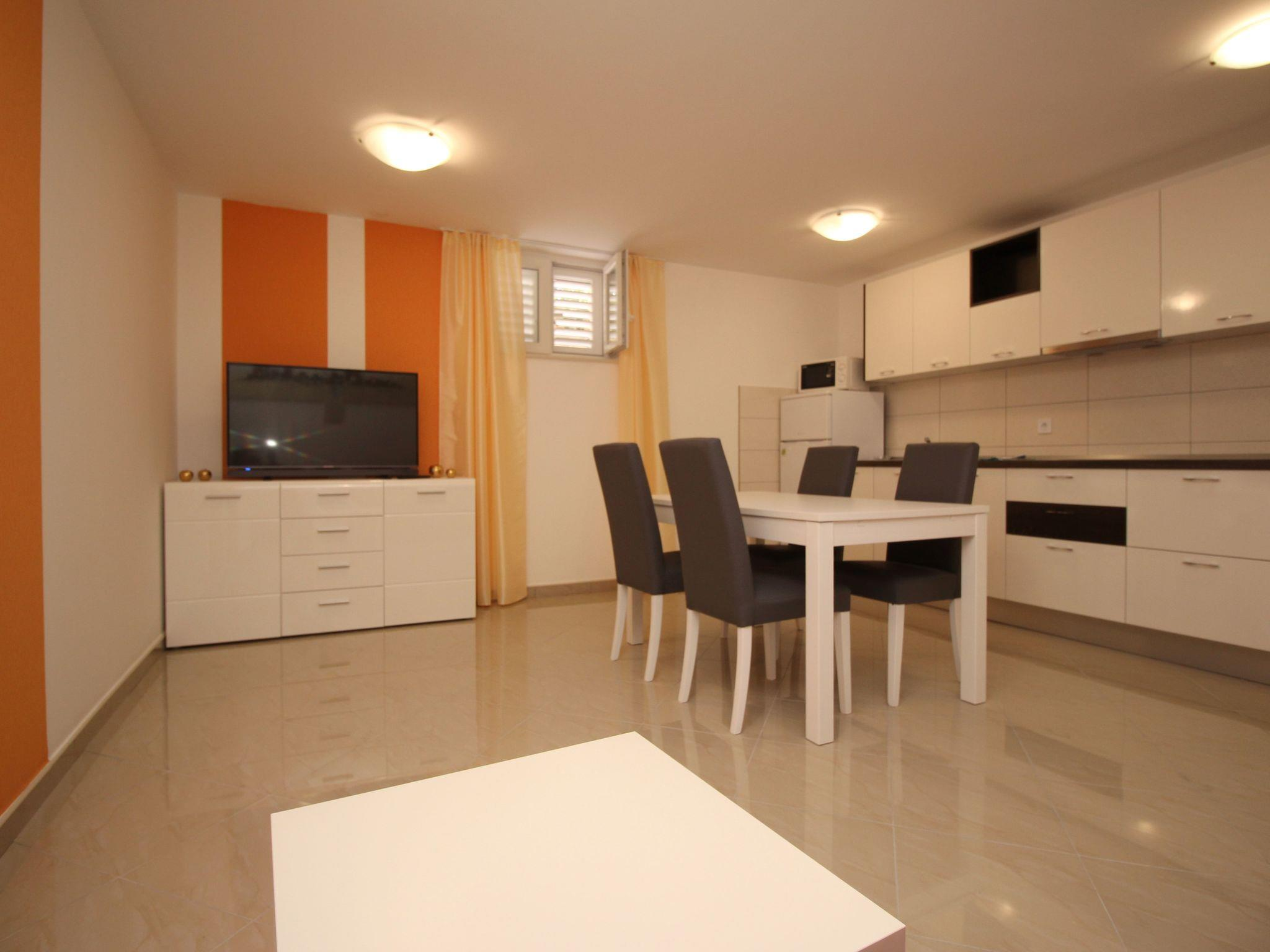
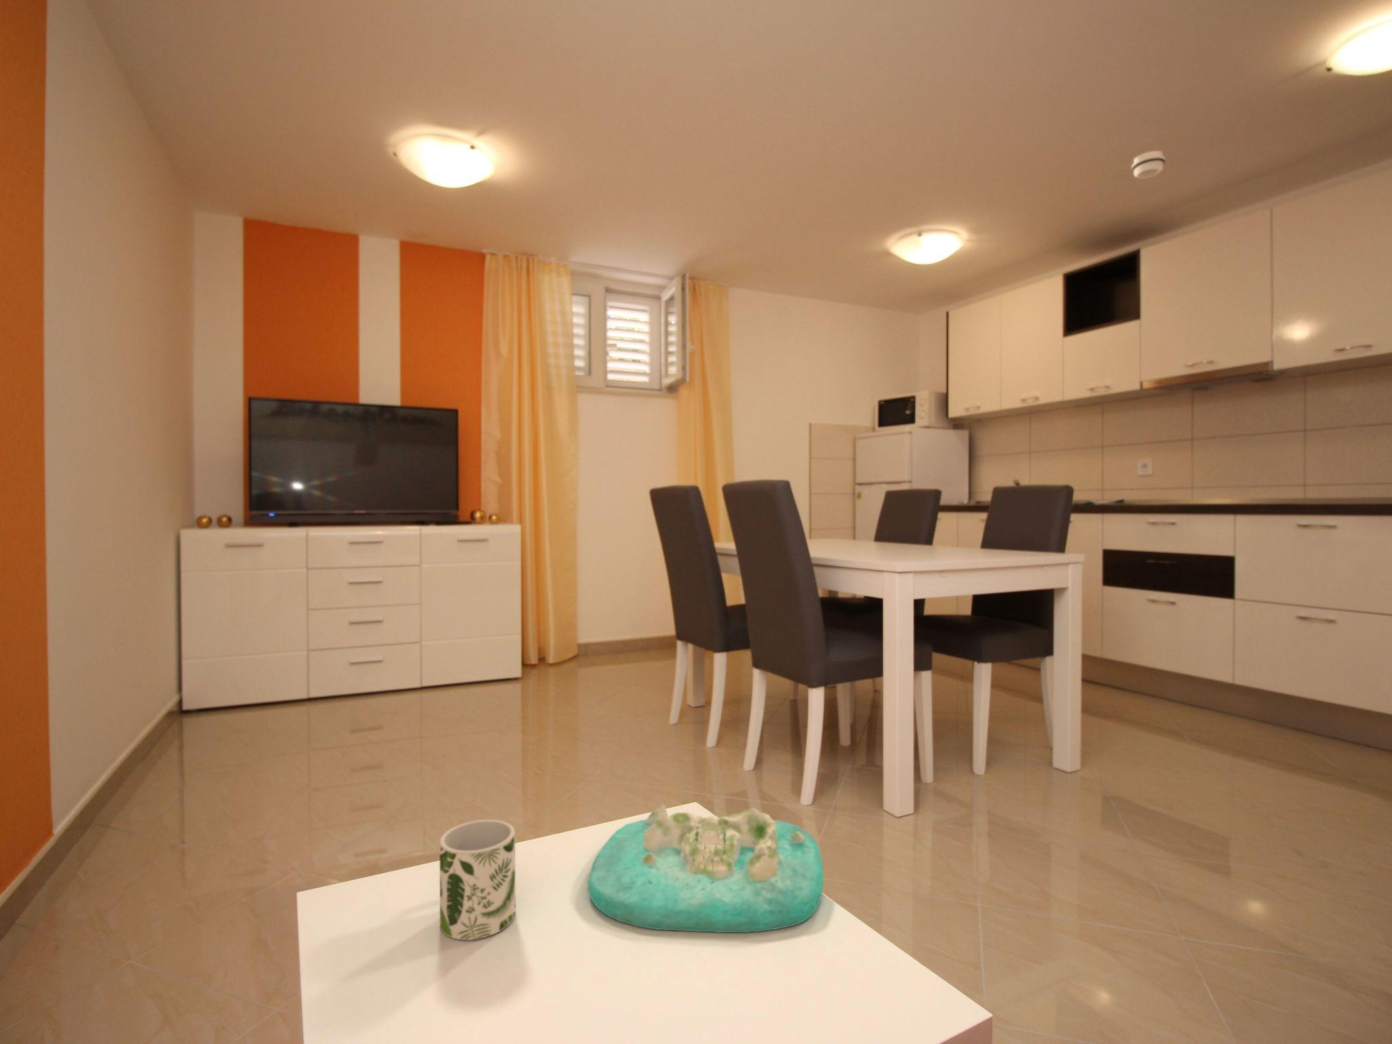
+ decorative tray [586,756,824,933]
+ smoke detector [1131,150,1166,180]
+ mug [440,819,516,941]
